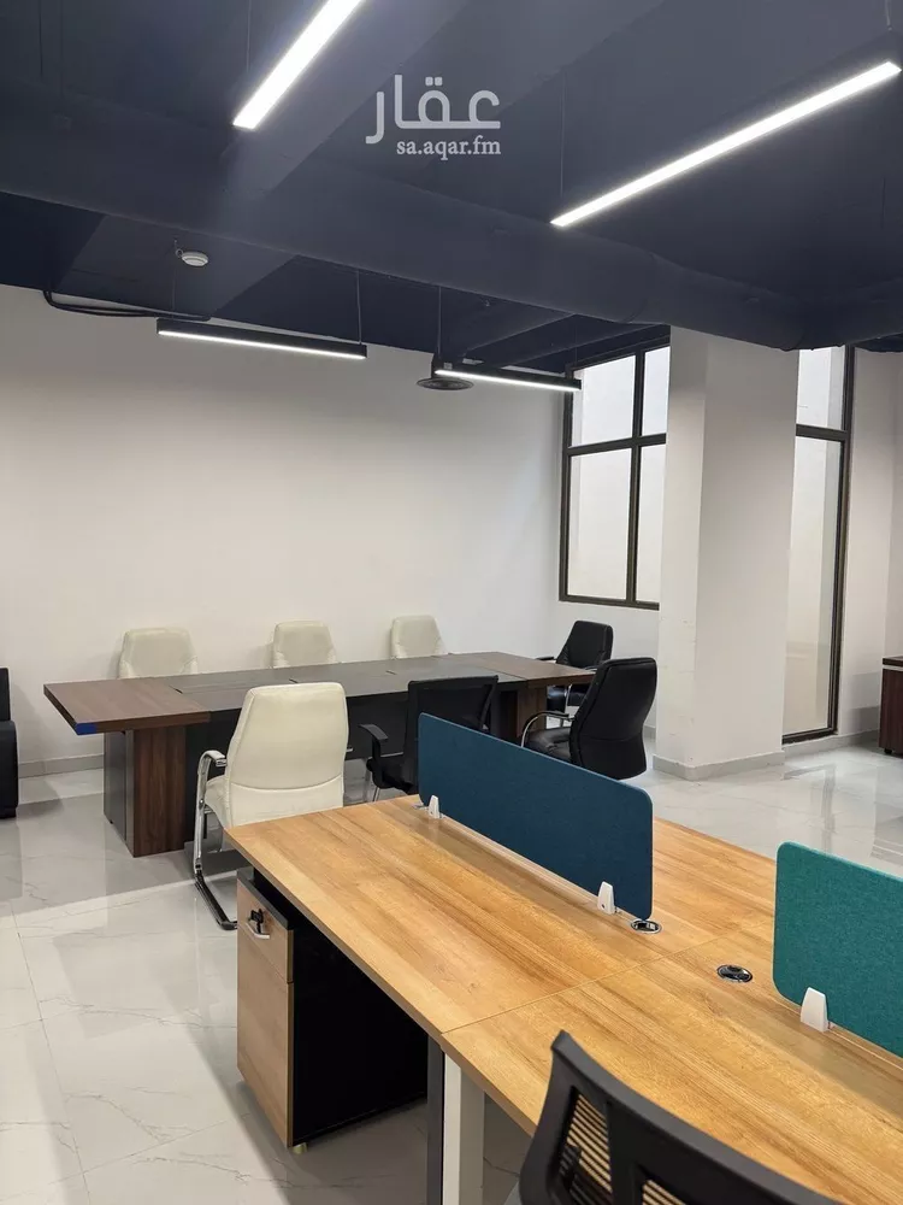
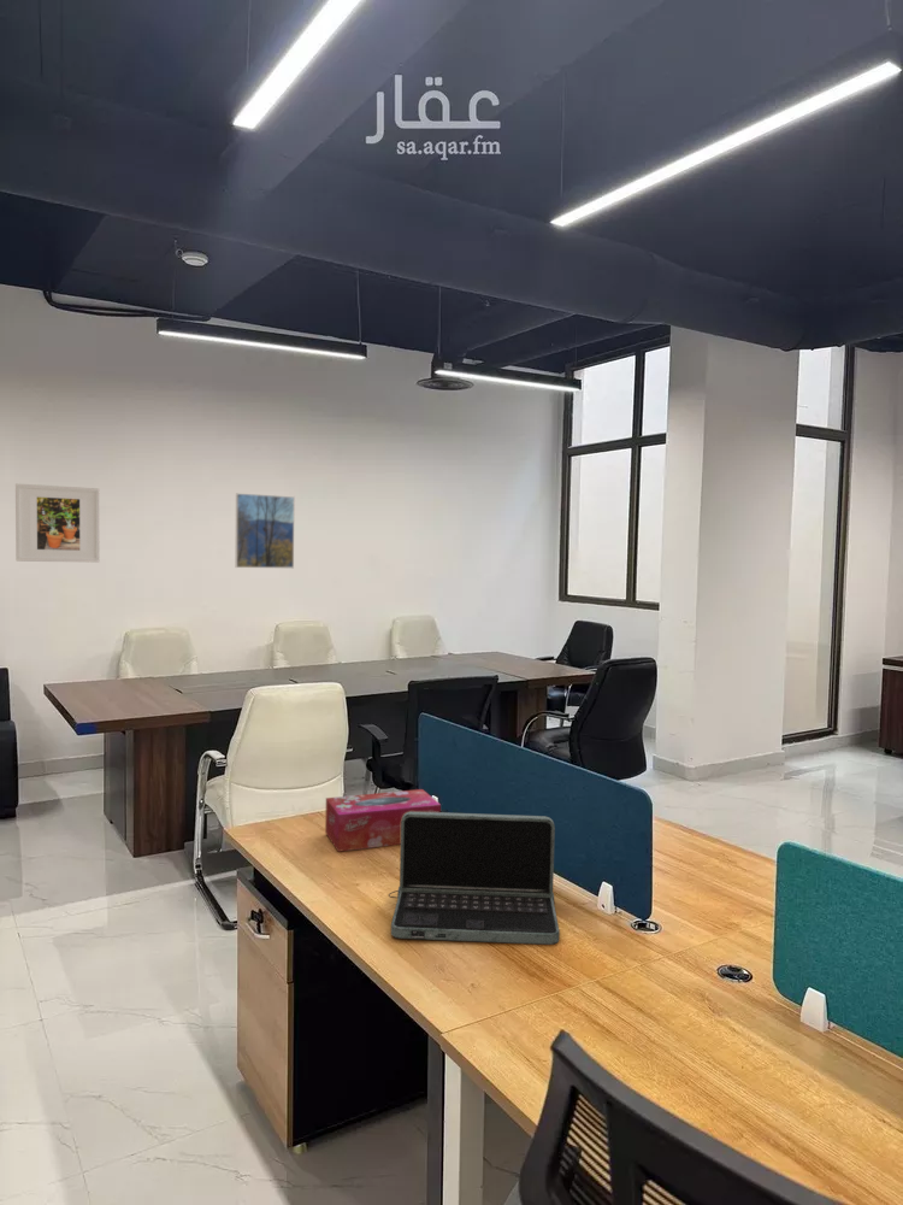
+ laptop [388,811,561,946]
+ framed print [235,493,296,569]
+ tissue box [324,788,442,853]
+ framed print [14,482,101,564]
